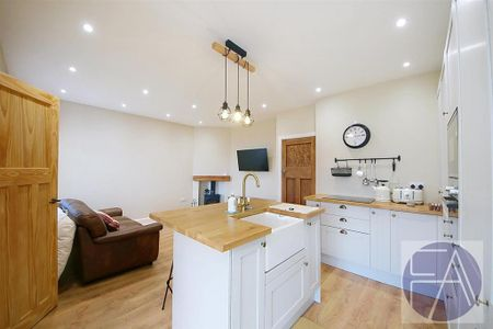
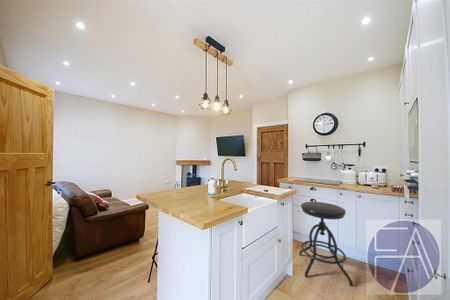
+ stool [298,201,354,287]
